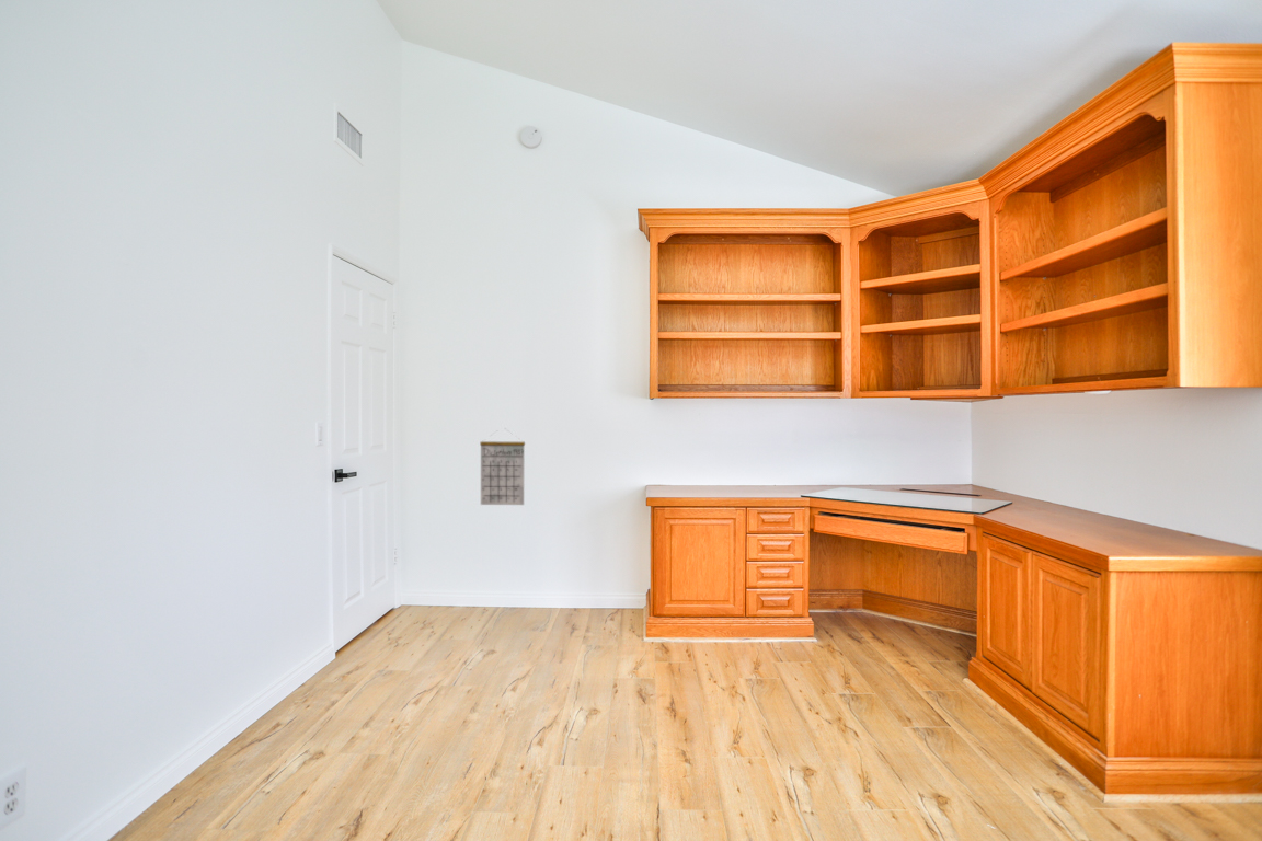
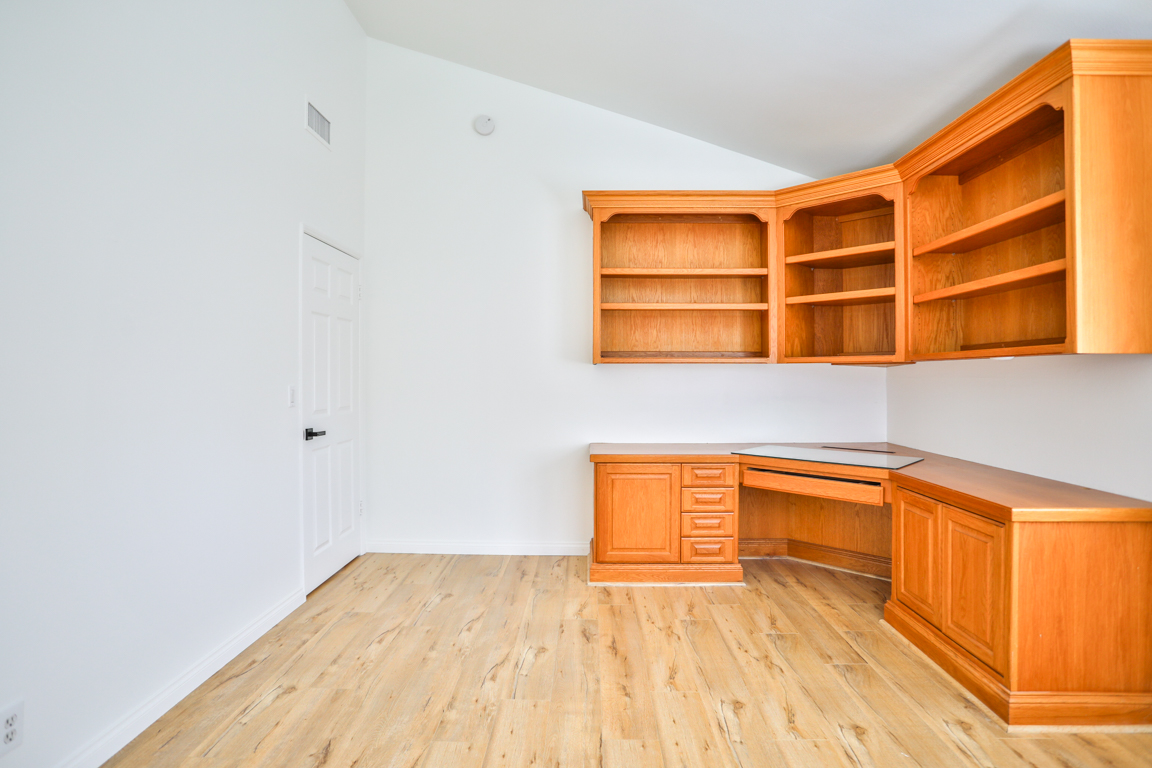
- calendar [479,428,526,506]
